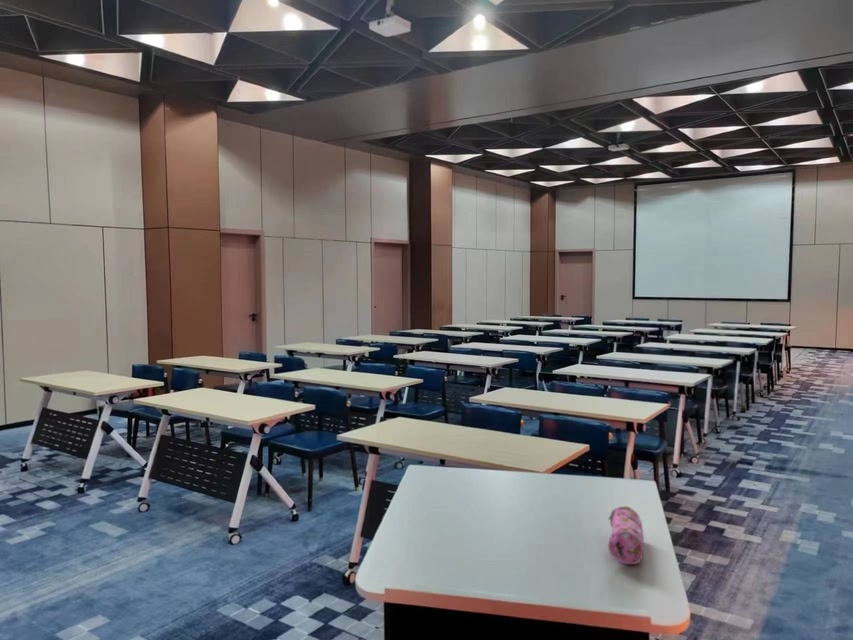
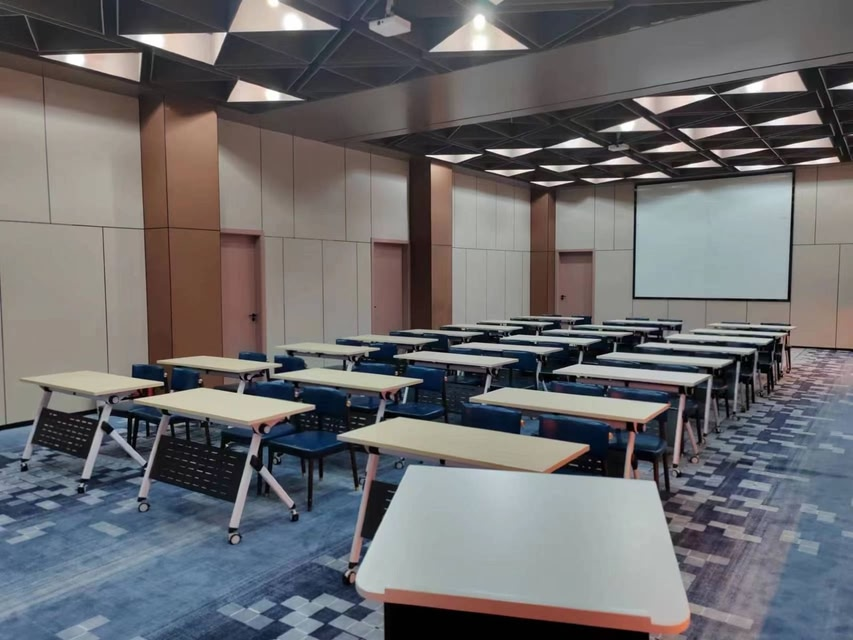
- pencil case [607,505,645,565]
